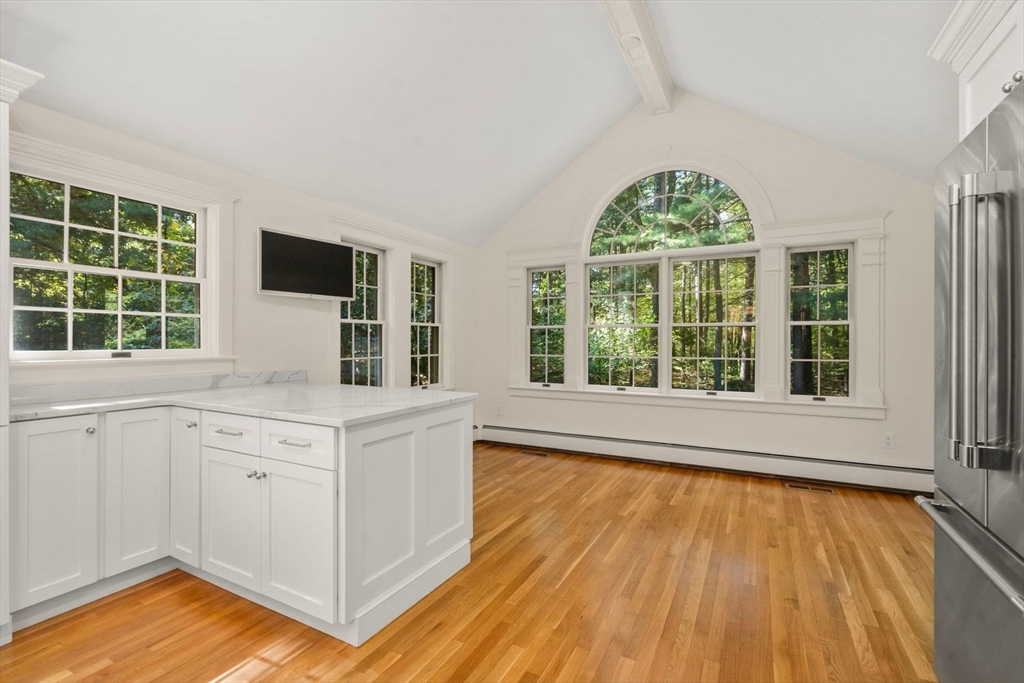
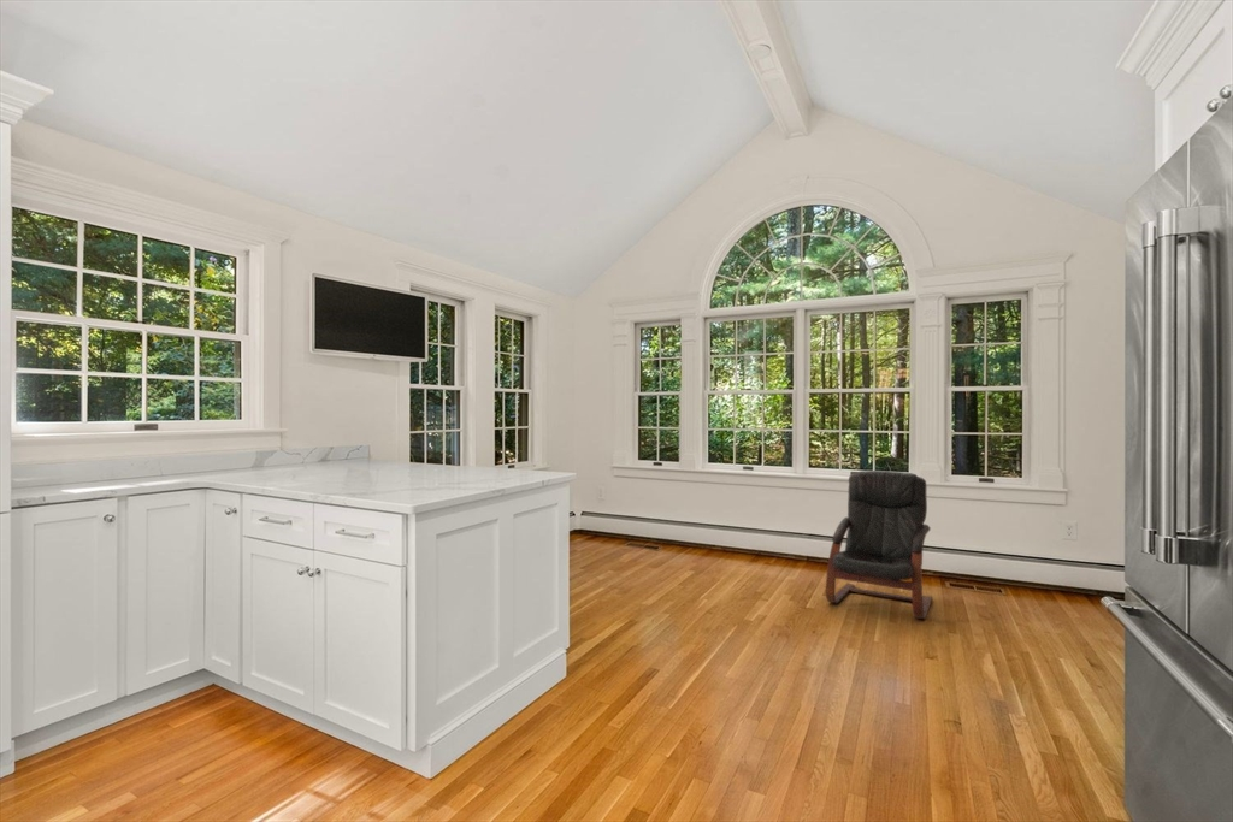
+ armchair [825,469,933,620]
